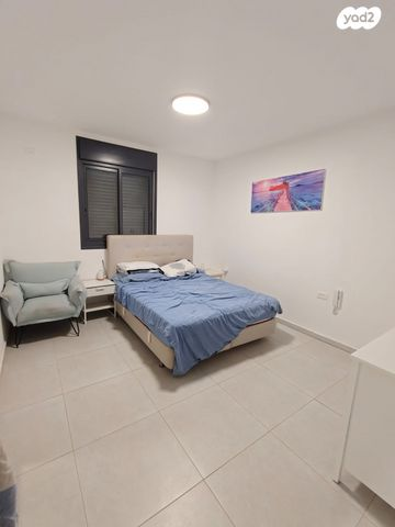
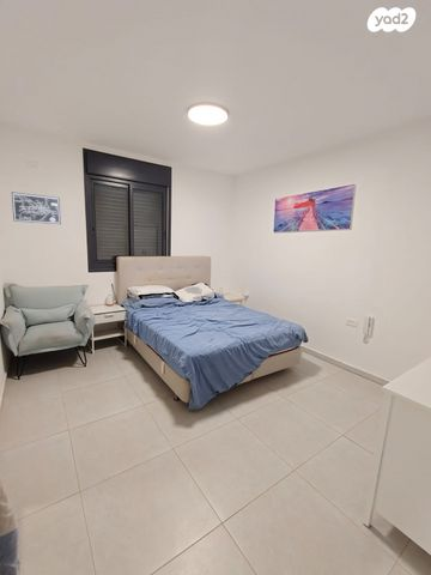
+ wall art [11,190,62,225]
